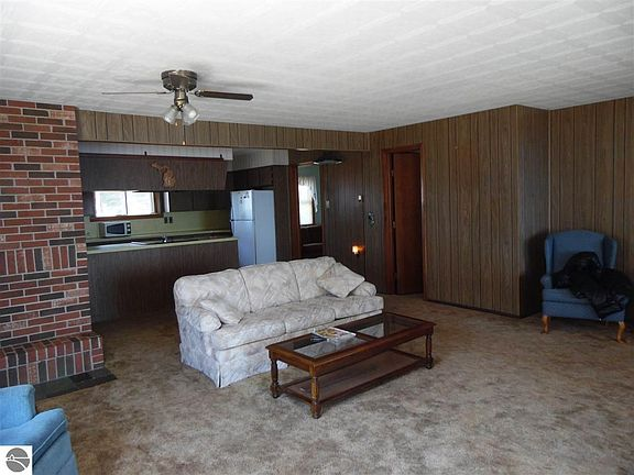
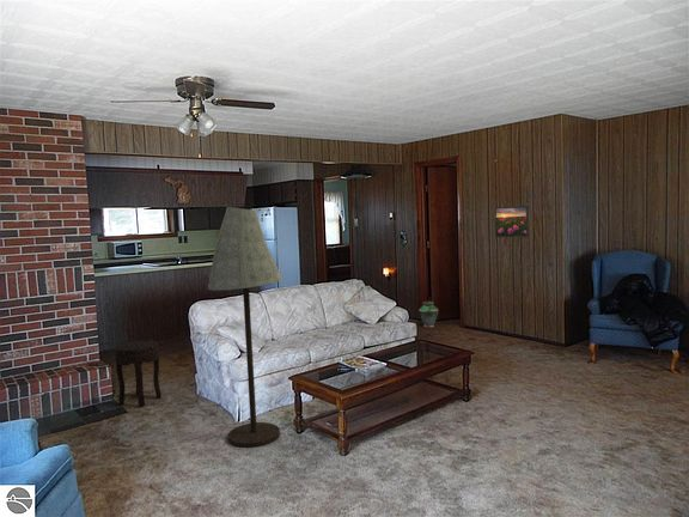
+ side table [114,340,163,408]
+ vase [417,300,439,328]
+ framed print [494,205,530,238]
+ floor lamp [207,206,283,449]
